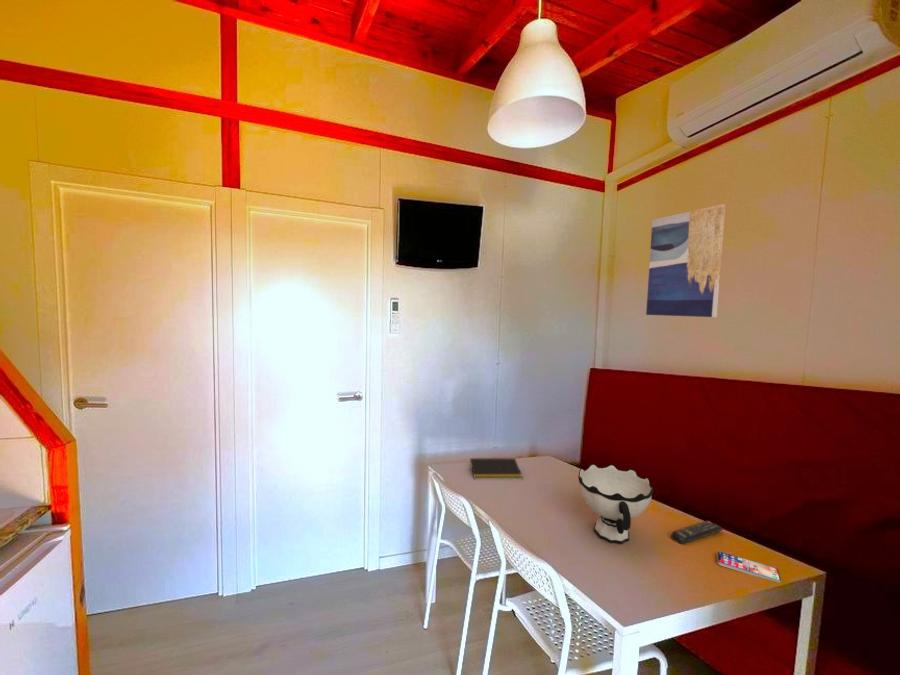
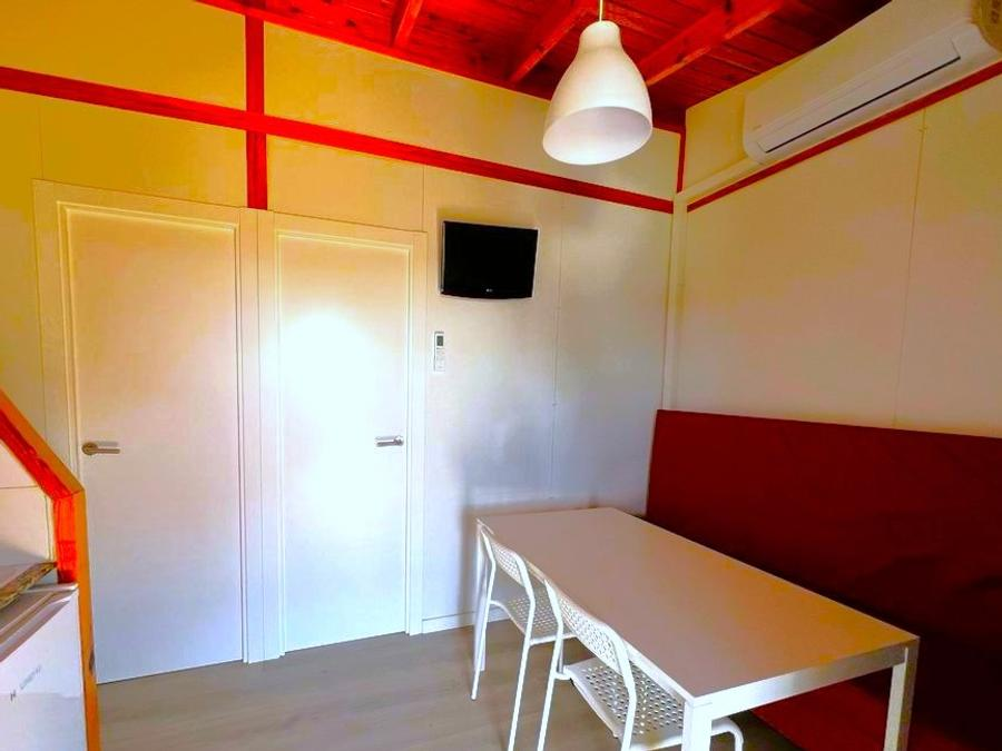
- wall art [645,203,726,318]
- bowl [577,463,654,545]
- remote control [670,519,724,545]
- notepad [468,457,524,481]
- smartphone [716,551,782,583]
